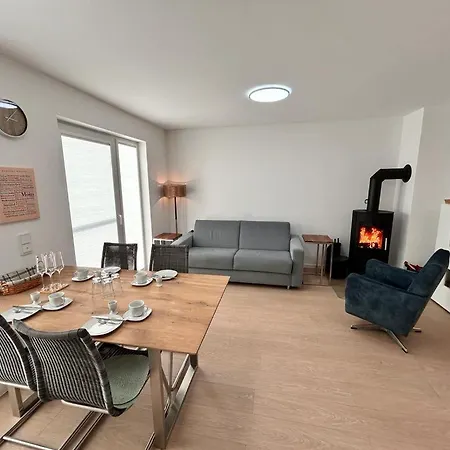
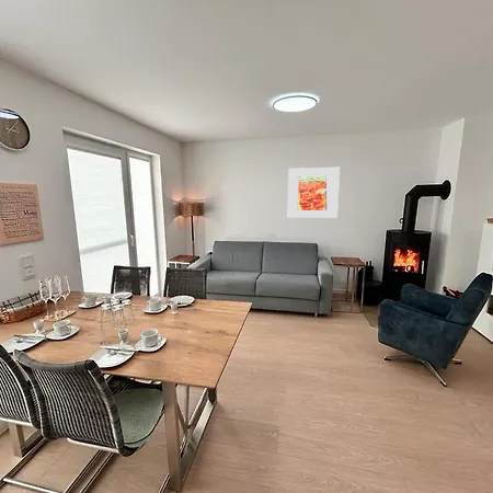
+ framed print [287,167,341,219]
